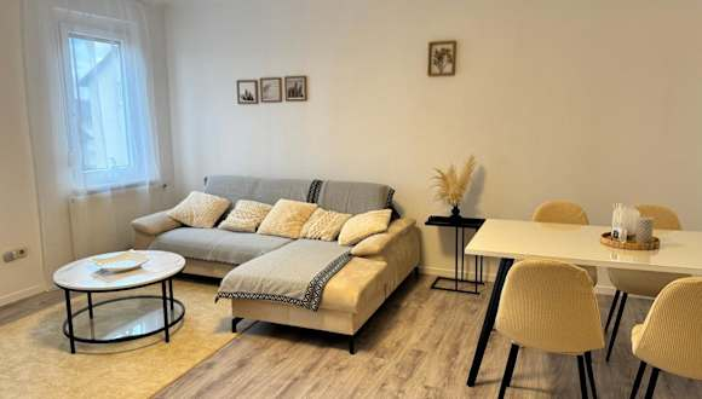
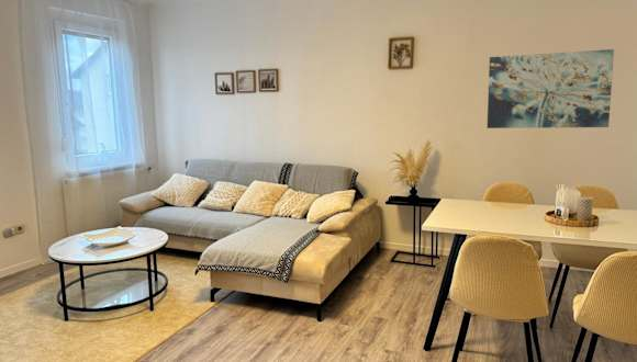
+ wall art [487,48,615,129]
